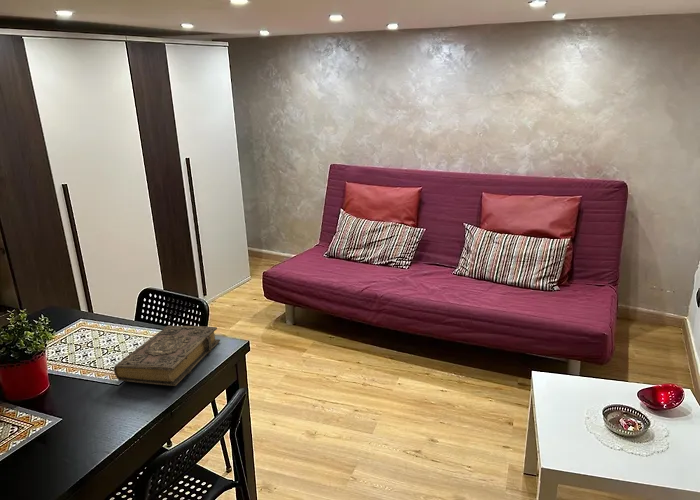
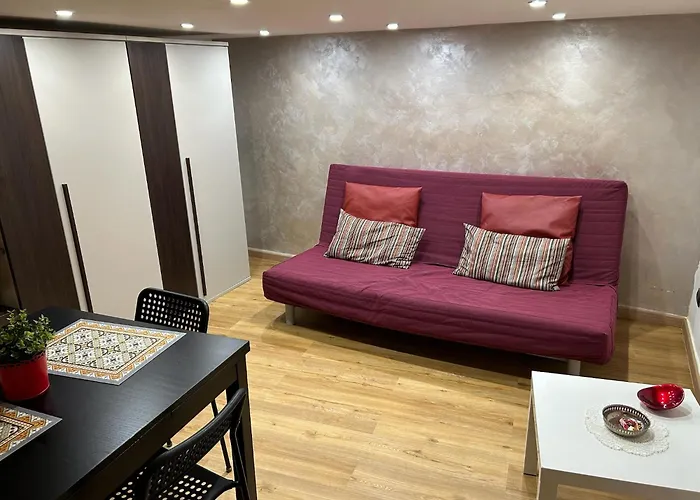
- book [113,325,221,387]
